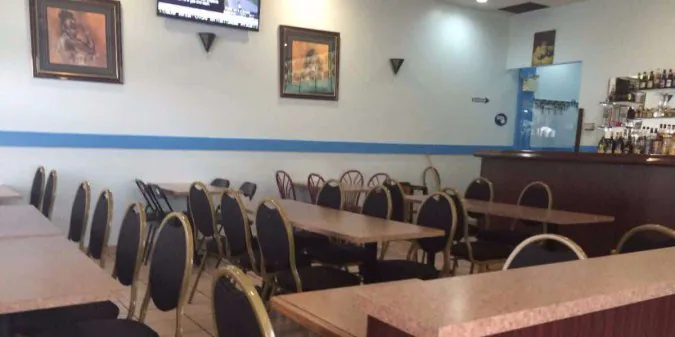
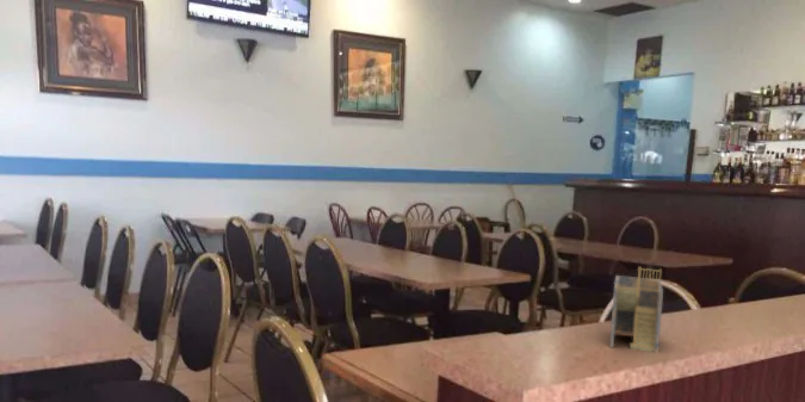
+ napkin holder [608,266,664,354]
